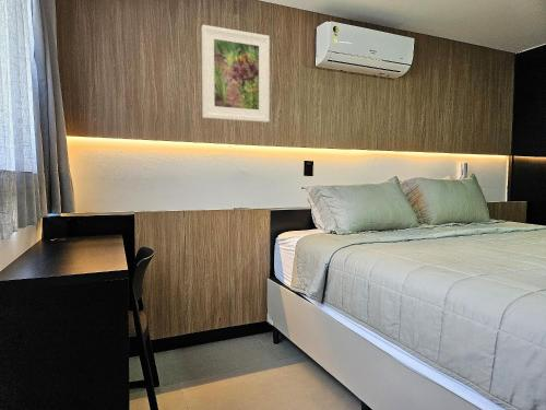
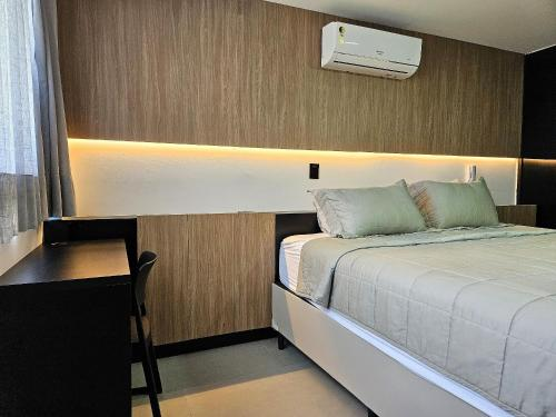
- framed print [201,24,271,122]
